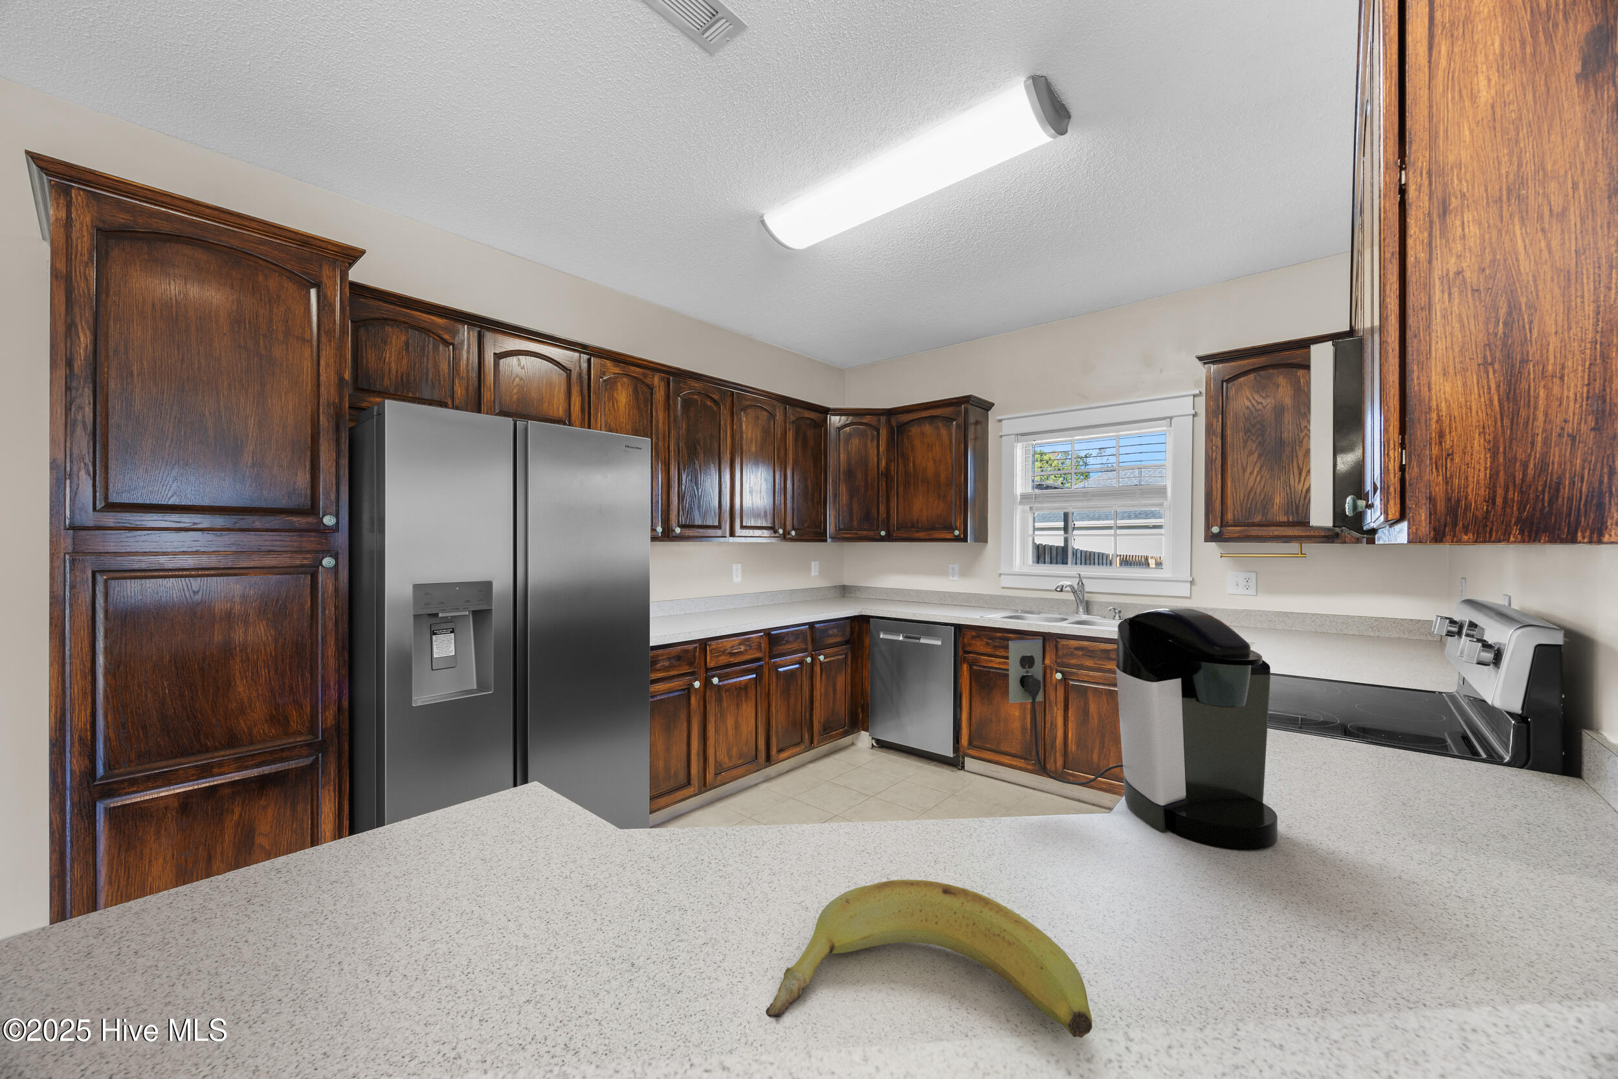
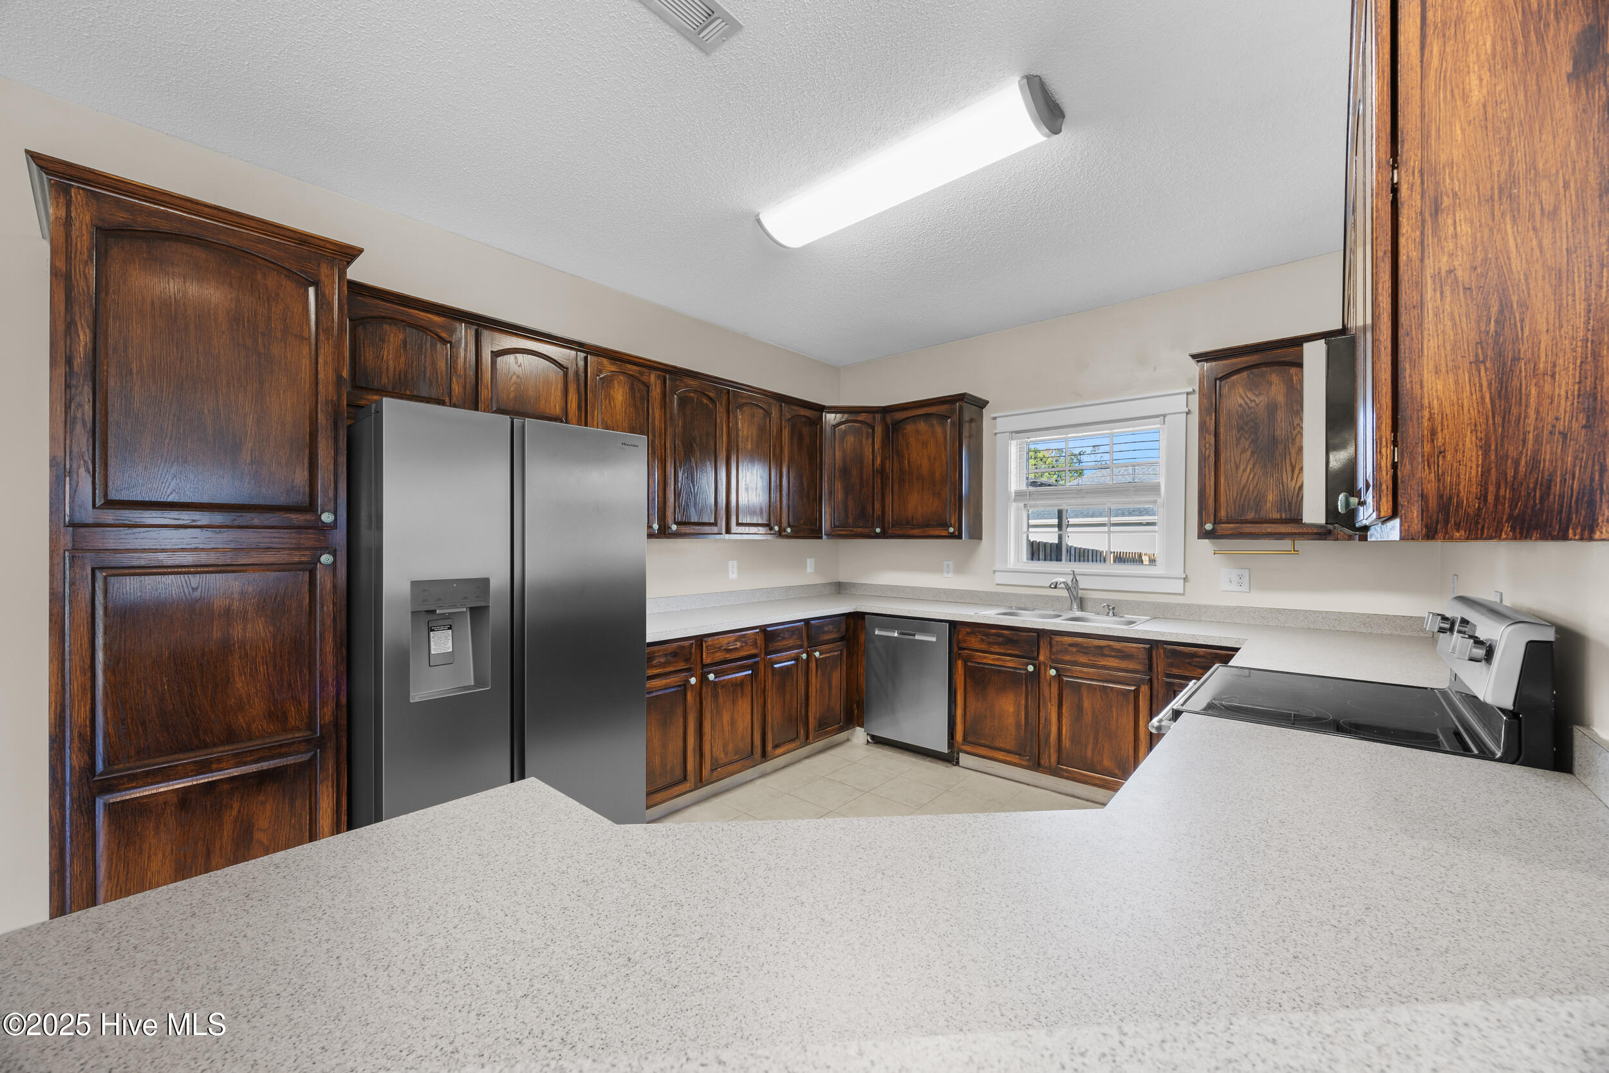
- coffee maker [1009,607,1279,850]
- banana [764,879,1093,1038]
